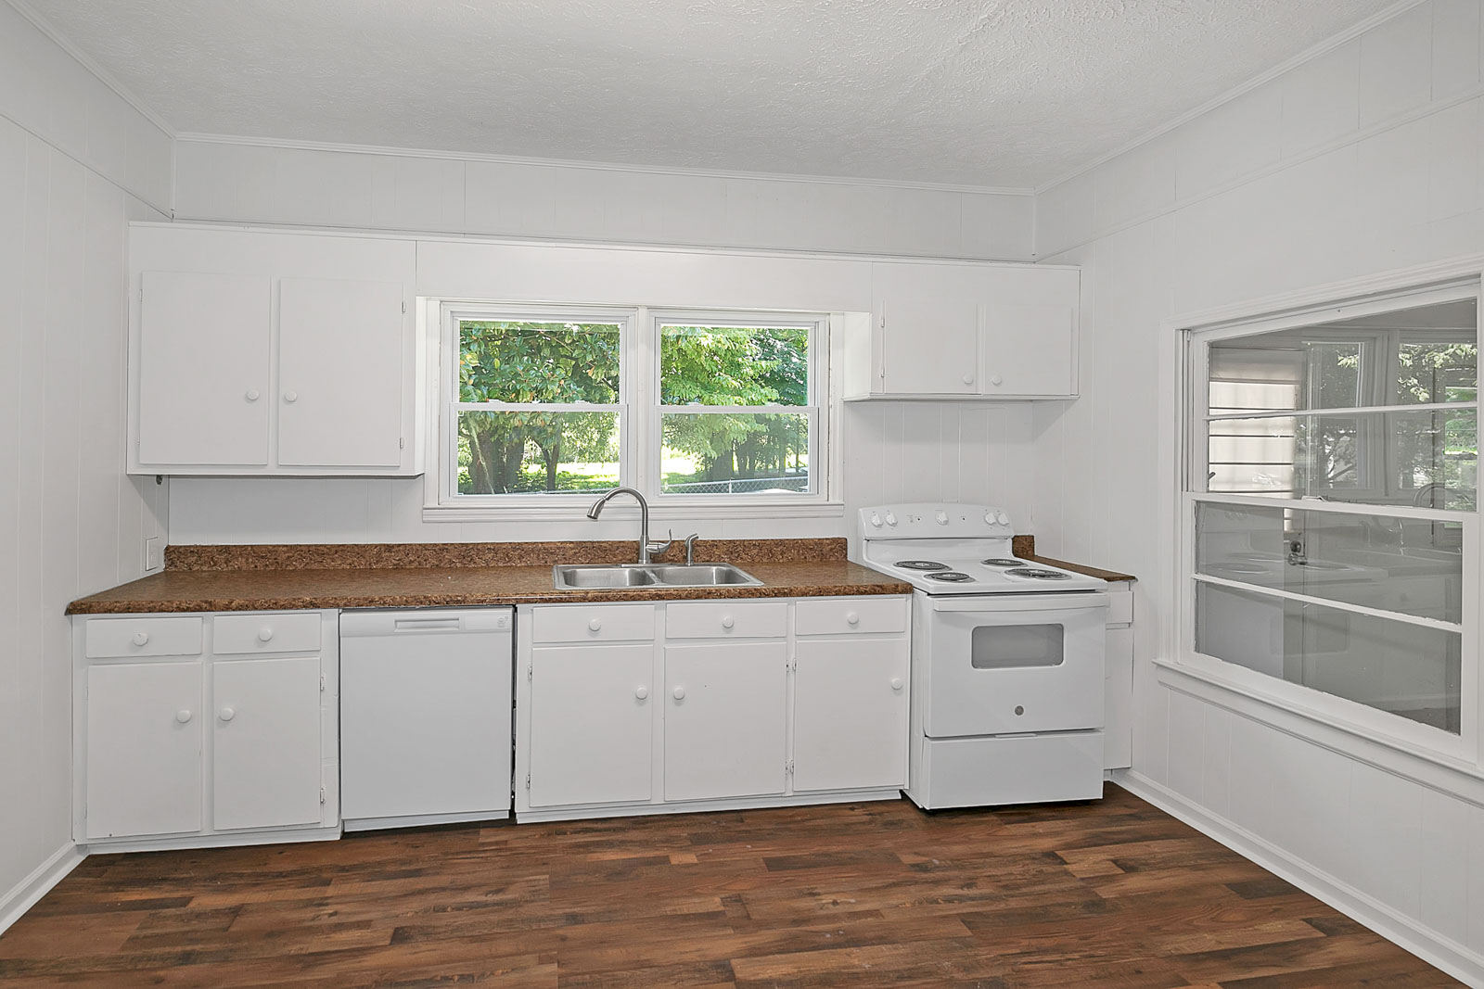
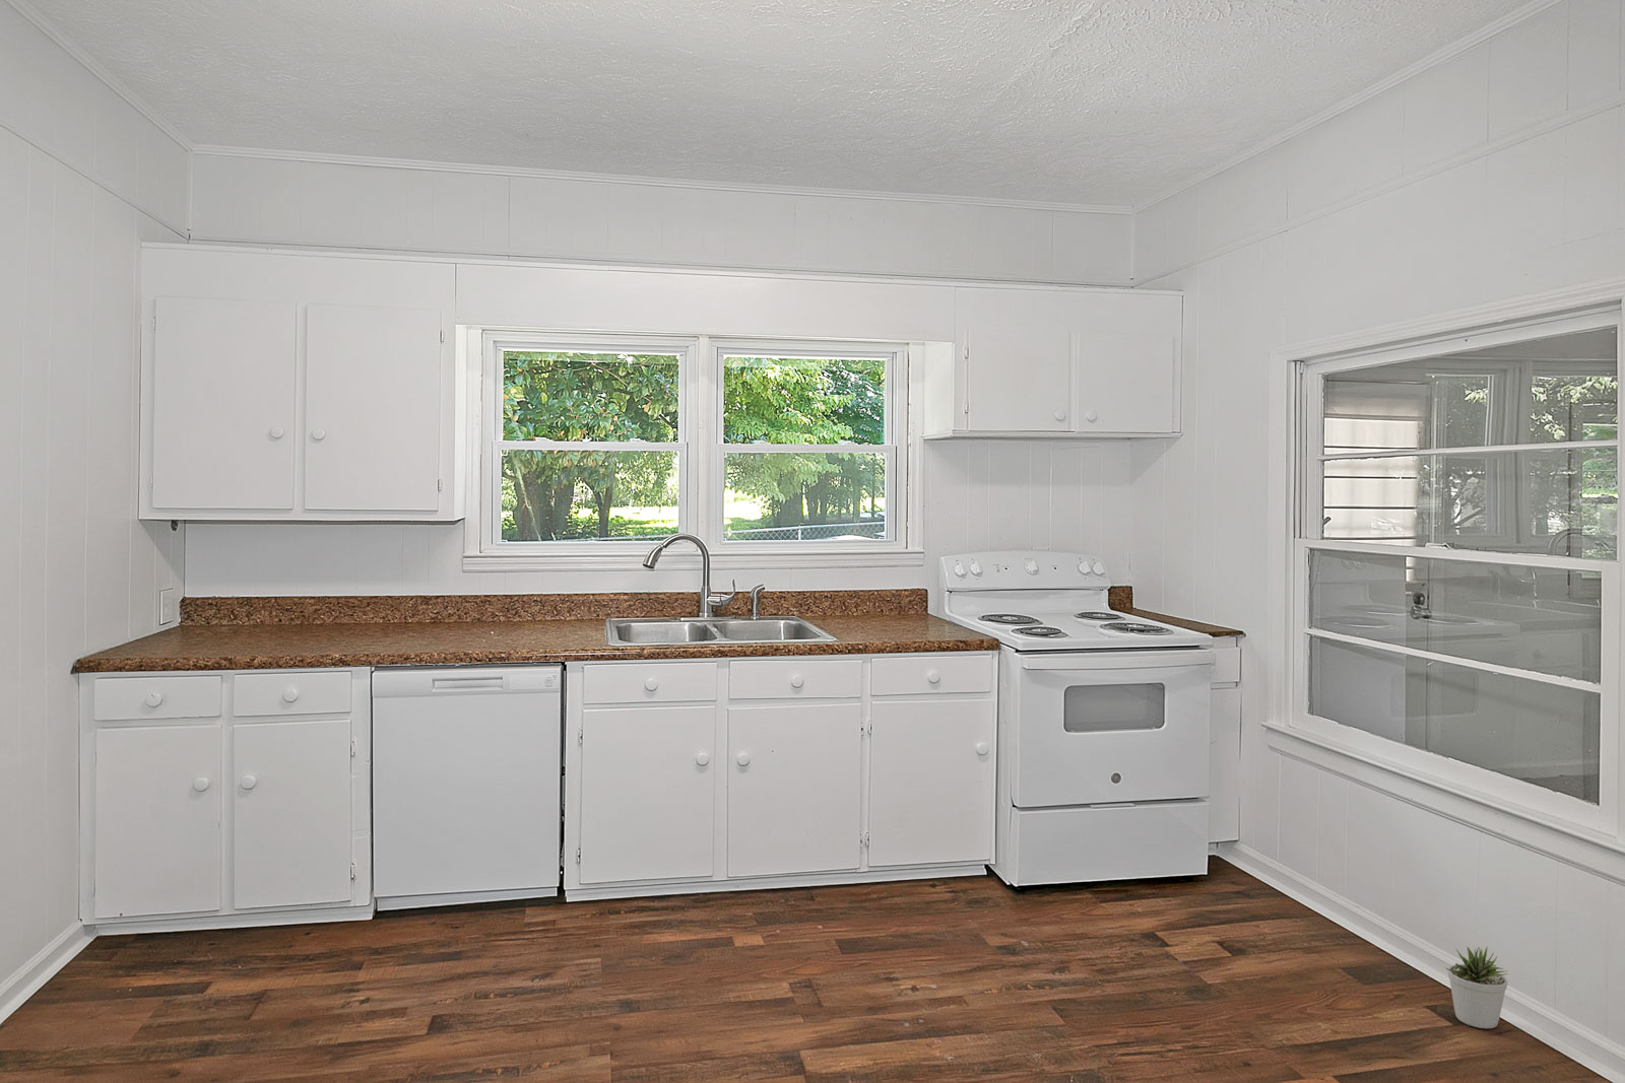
+ potted plant [1444,946,1509,1029]
